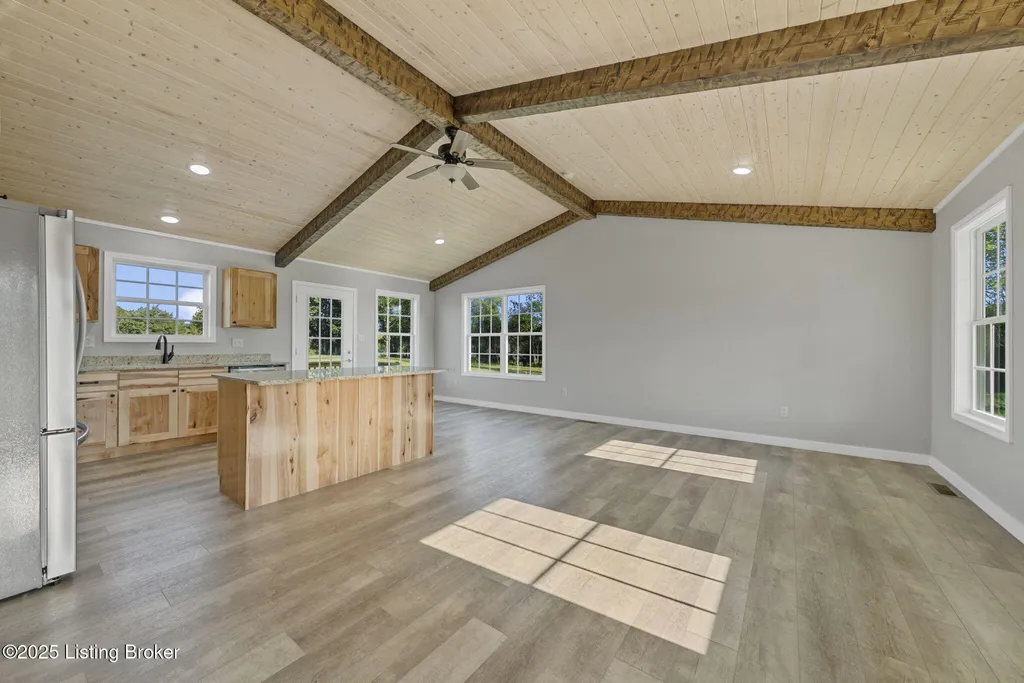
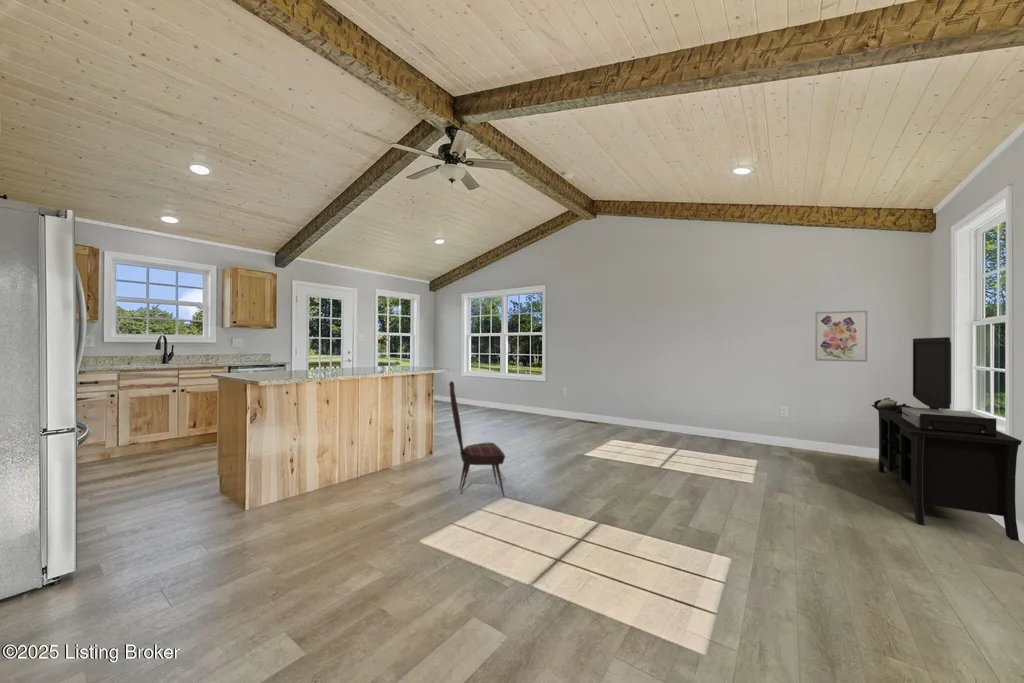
+ media console [871,336,1023,542]
+ wall art [814,309,868,363]
+ dining chair [448,380,506,498]
